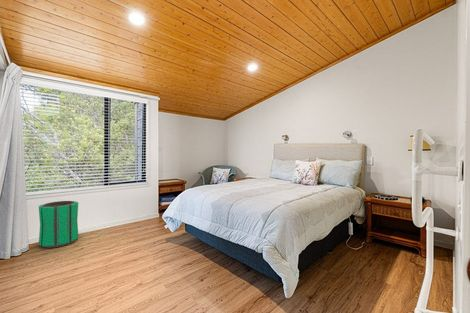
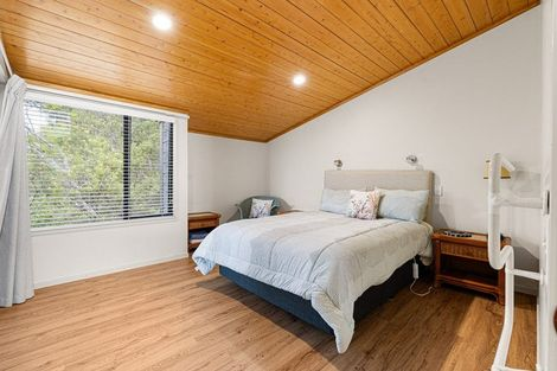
- trash can [38,200,79,249]
